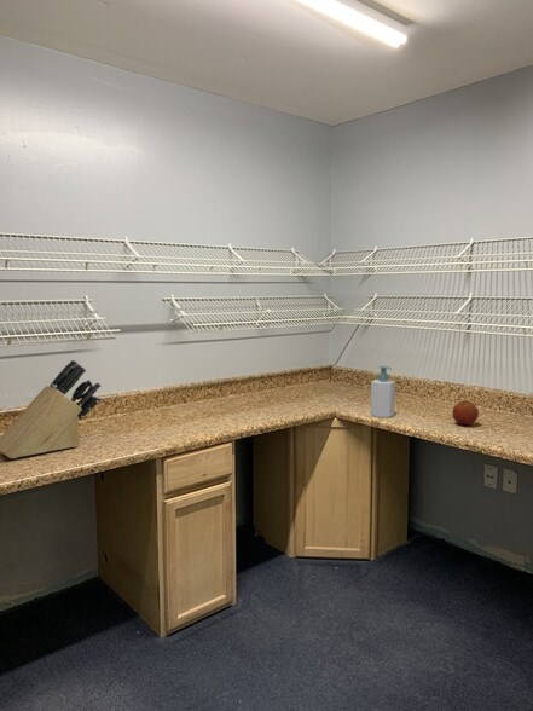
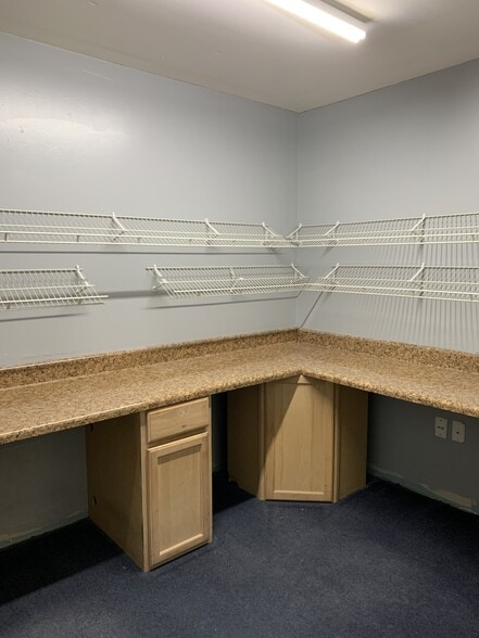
- fruit [451,399,480,426]
- soap bottle [370,365,396,418]
- knife block [0,358,102,459]
